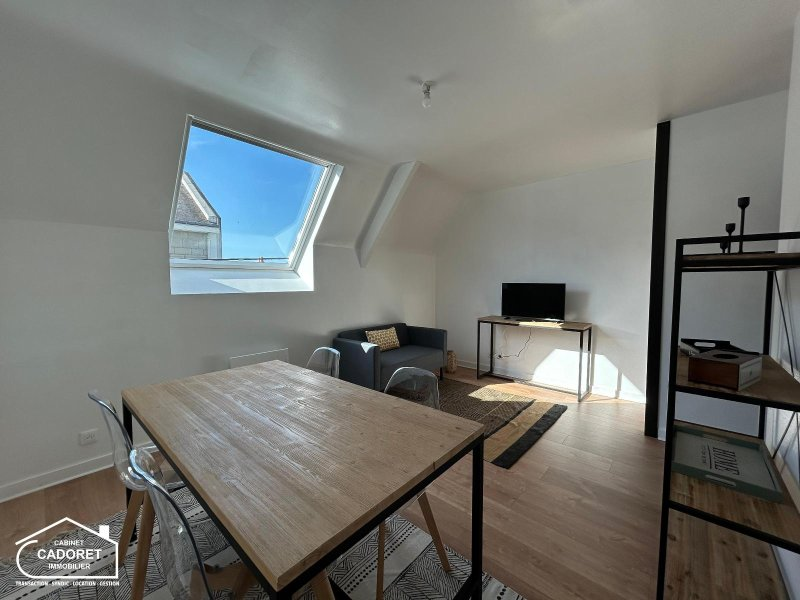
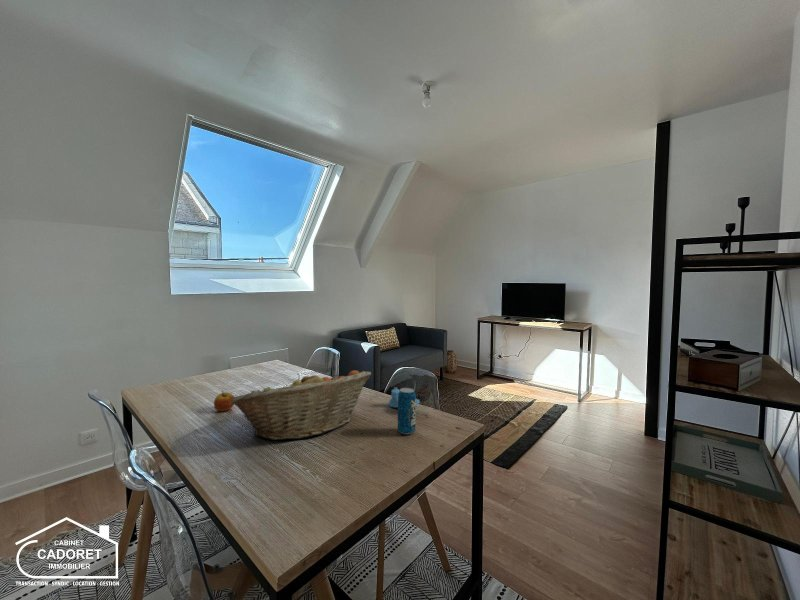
+ beverage can [397,387,417,435]
+ salt and pepper shaker set [388,386,421,409]
+ apple [213,390,235,412]
+ fruit basket [231,370,372,441]
